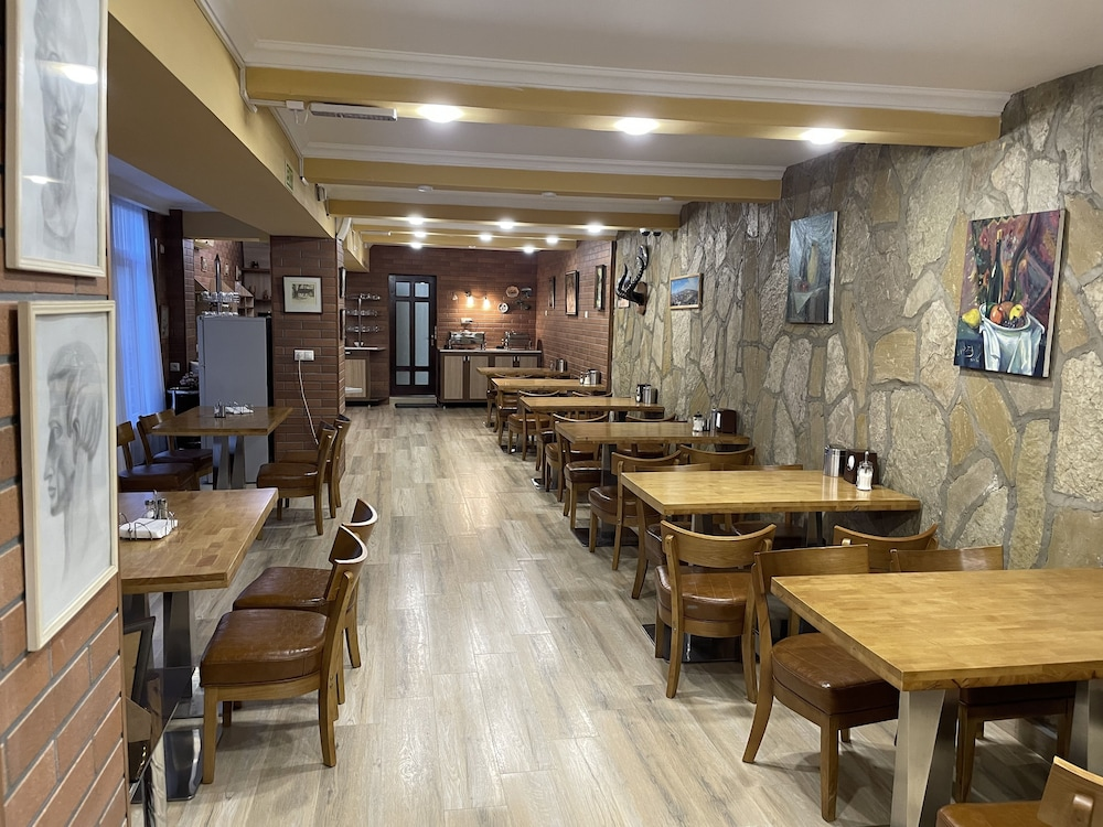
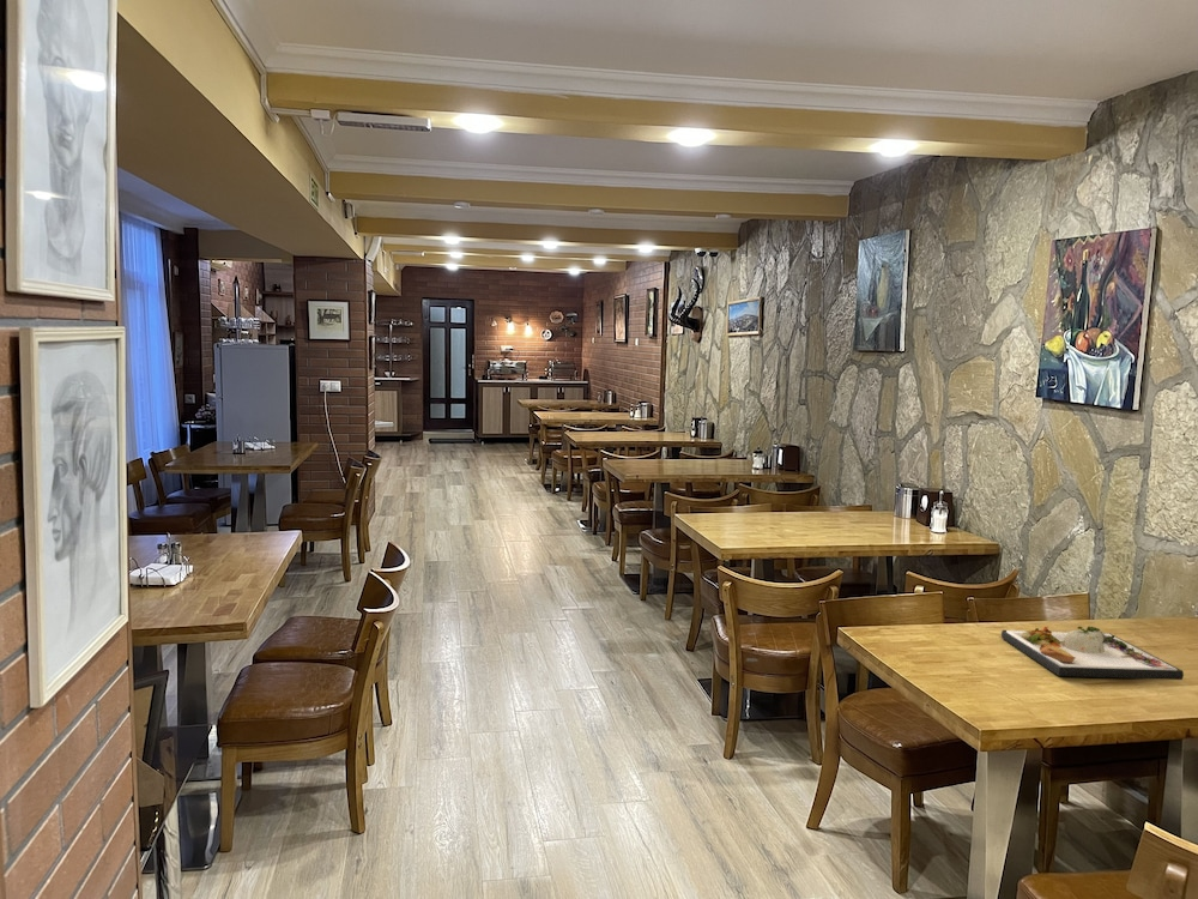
+ dinner plate [1000,626,1185,681]
